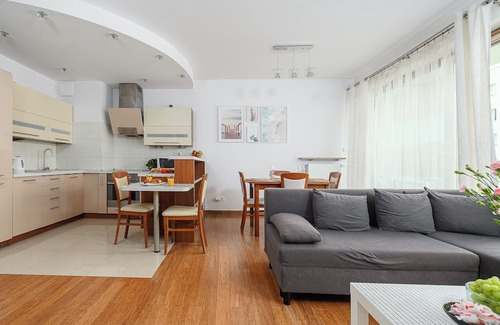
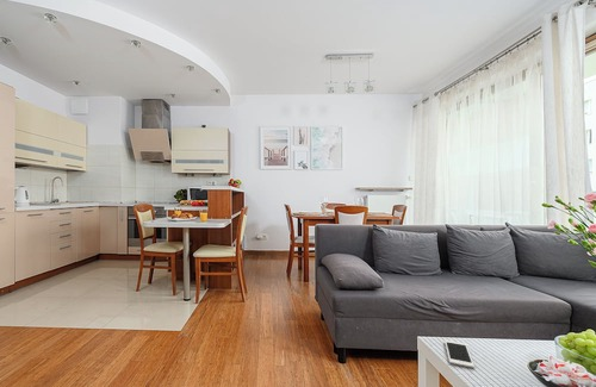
+ cell phone [443,339,476,369]
